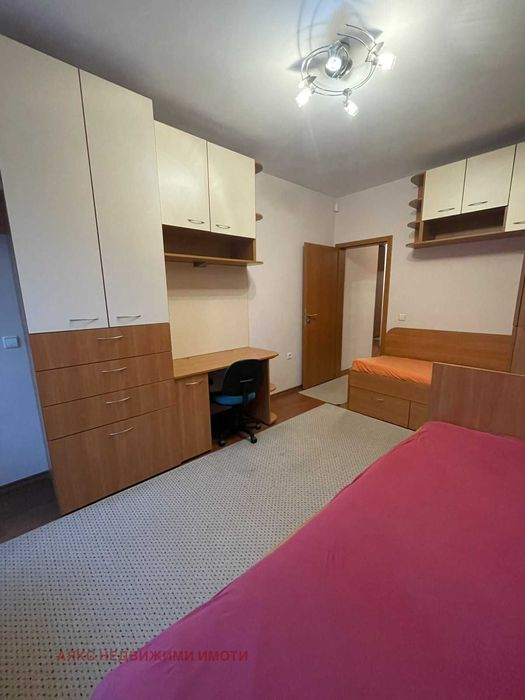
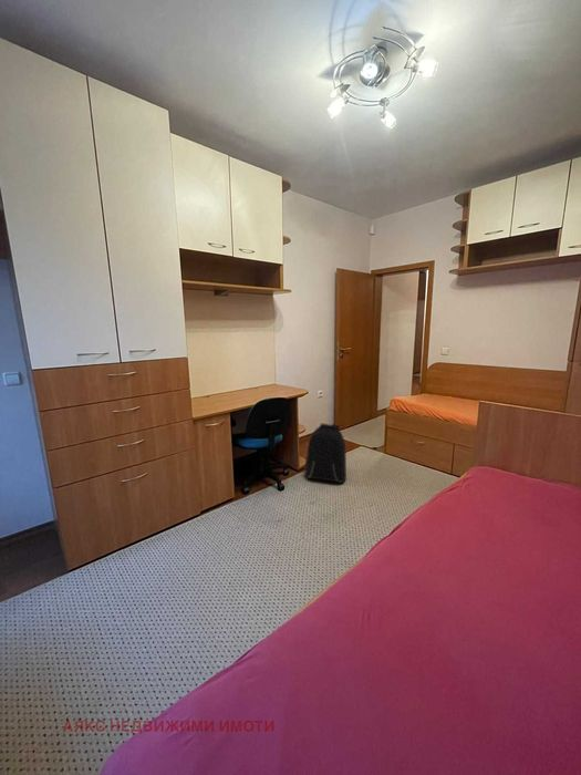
+ backpack [303,423,347,484]
